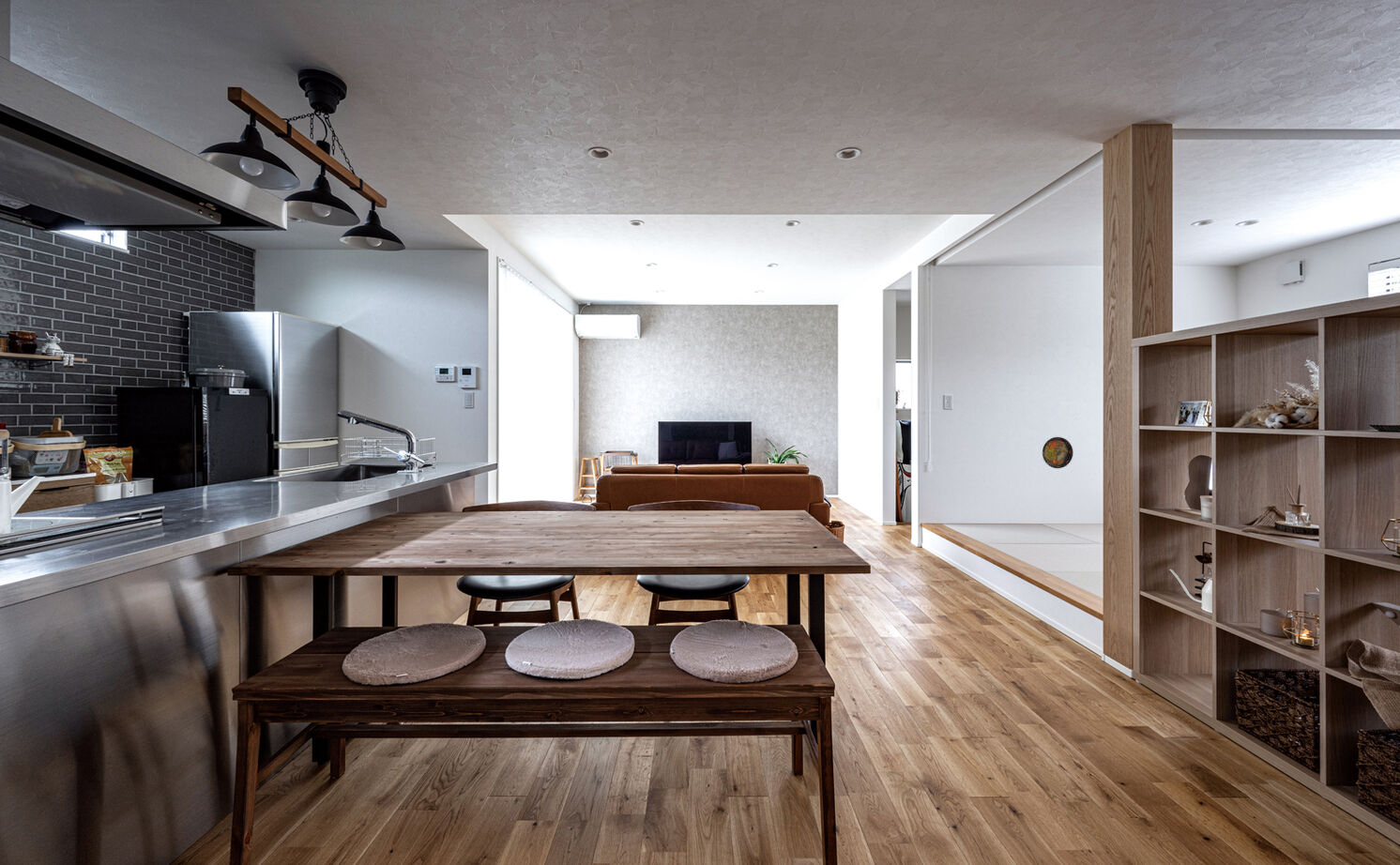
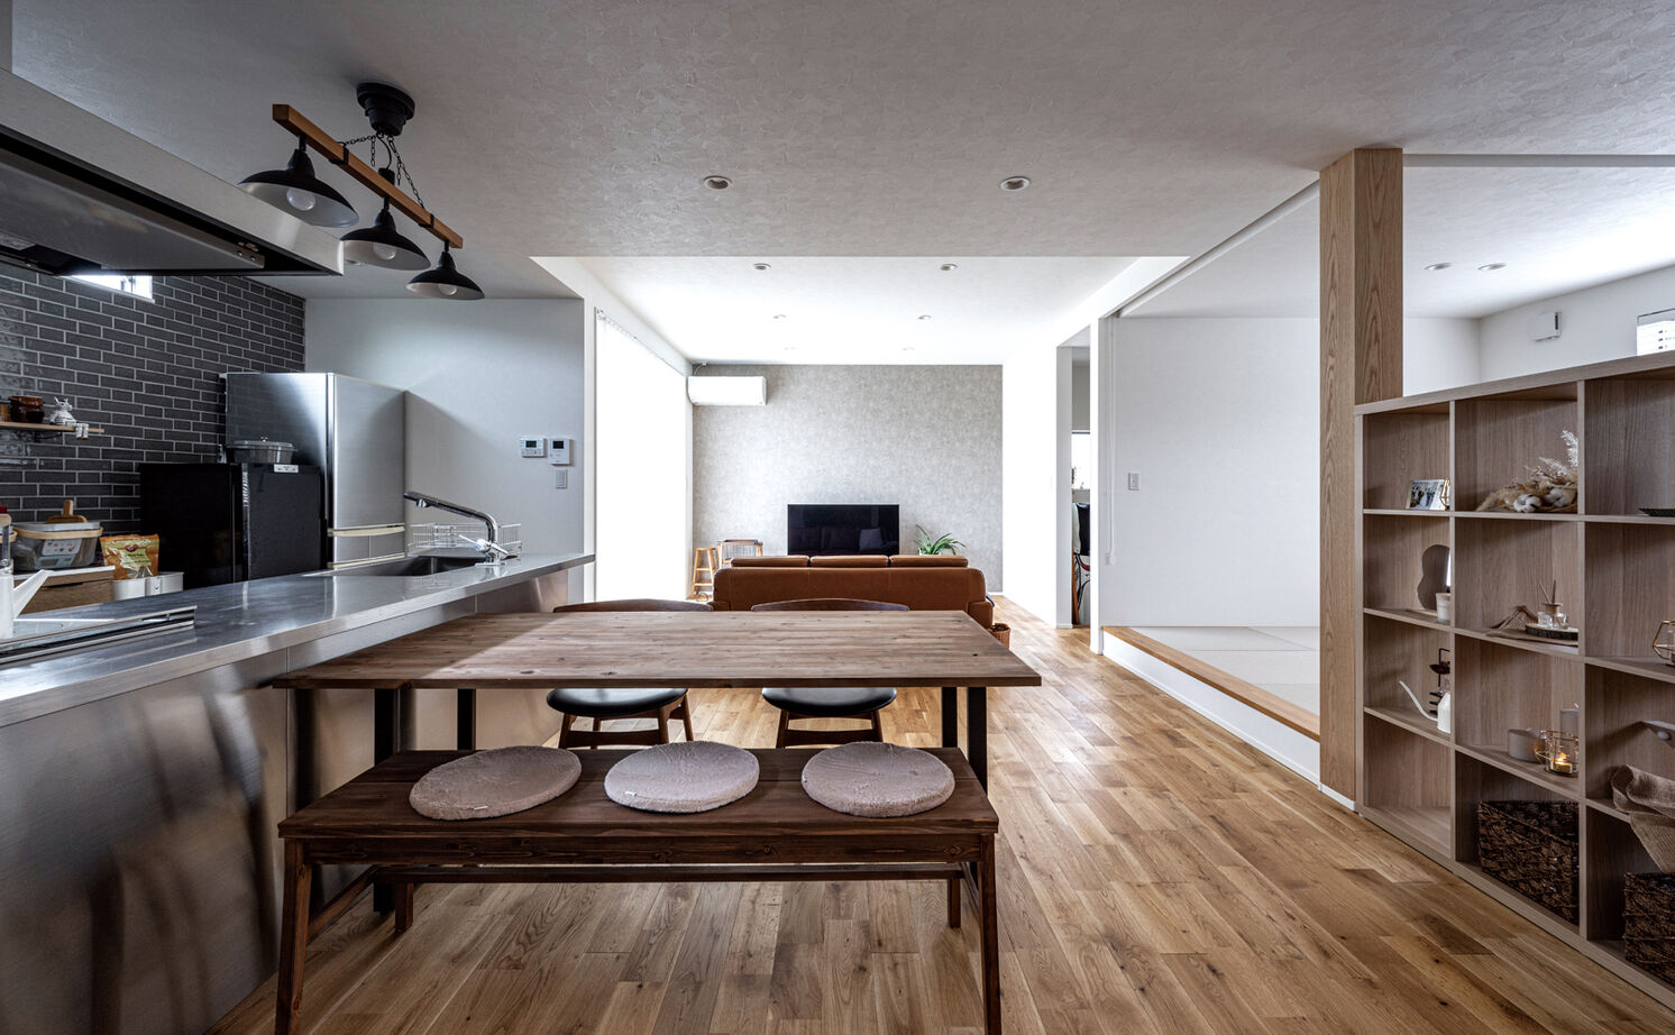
- decorative plate [1042,436,1074,469]
